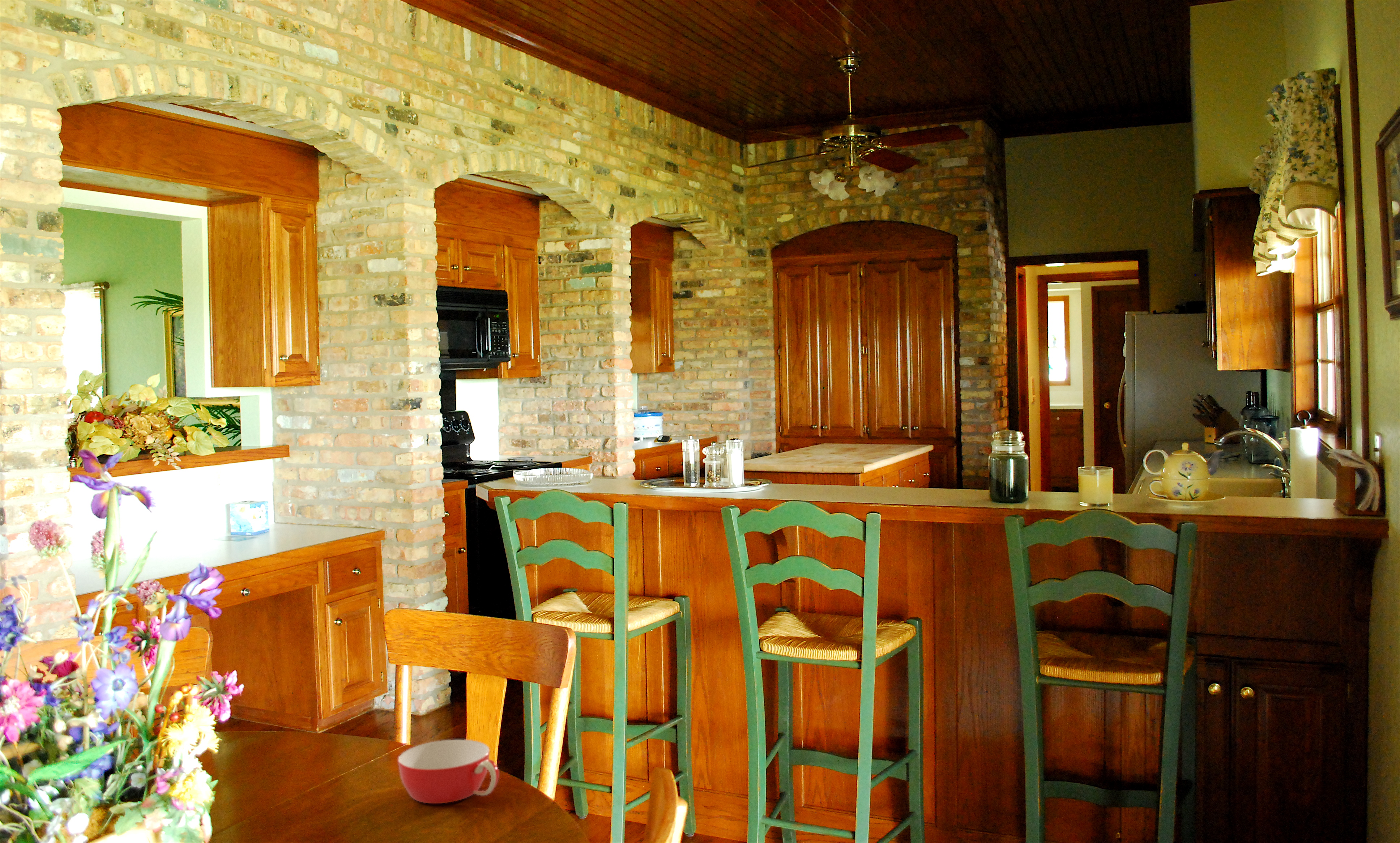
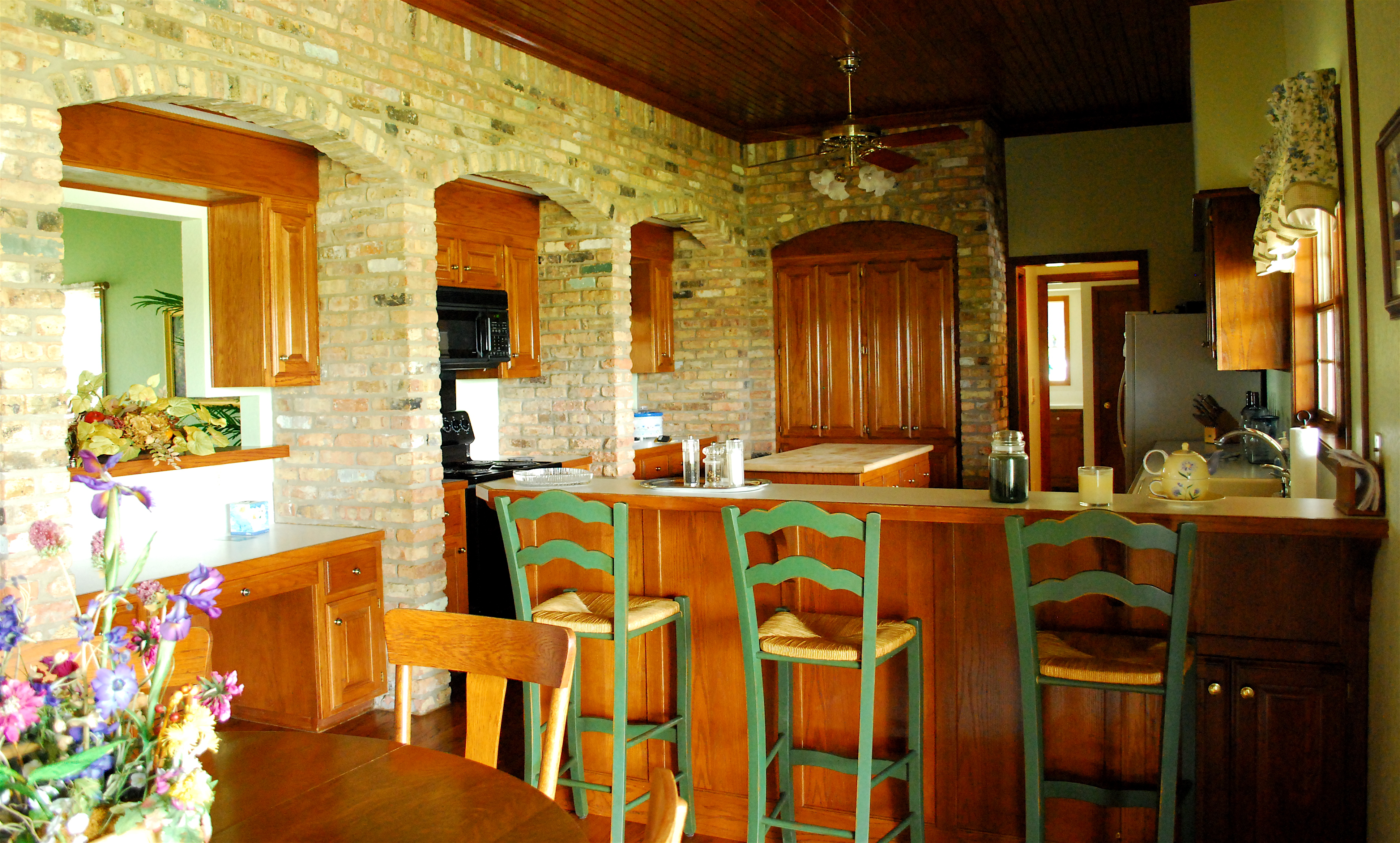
- bowl [398,739,499,804]
